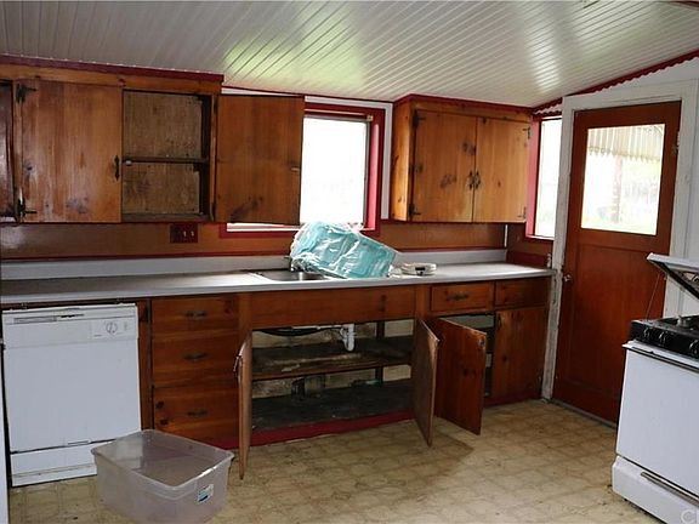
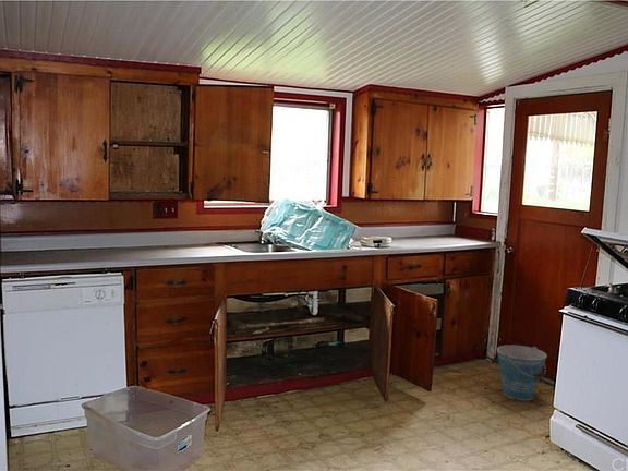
+ bucket [496,345,547,401]
